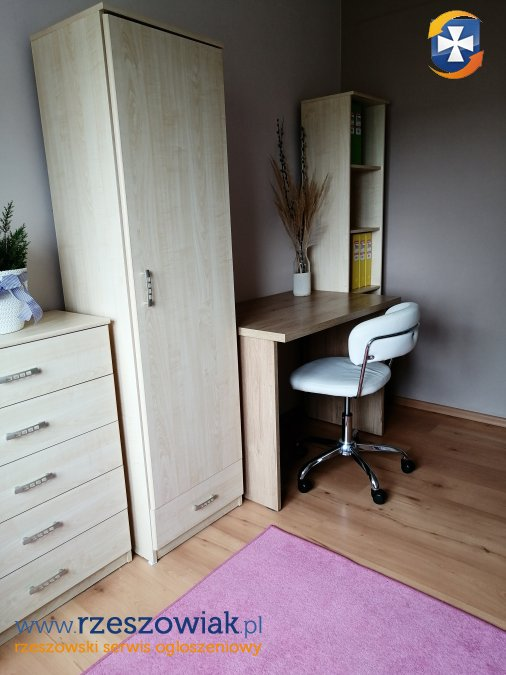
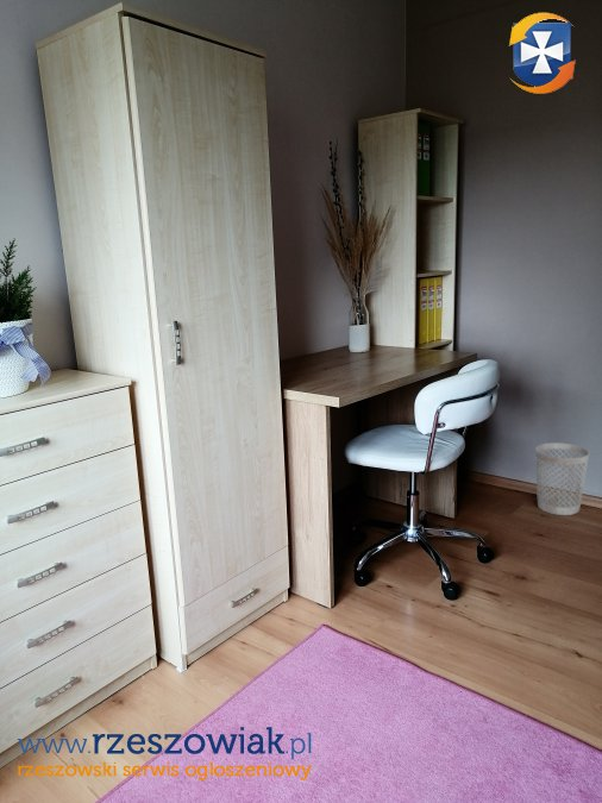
+ wastebasket [534,441,590,516]
